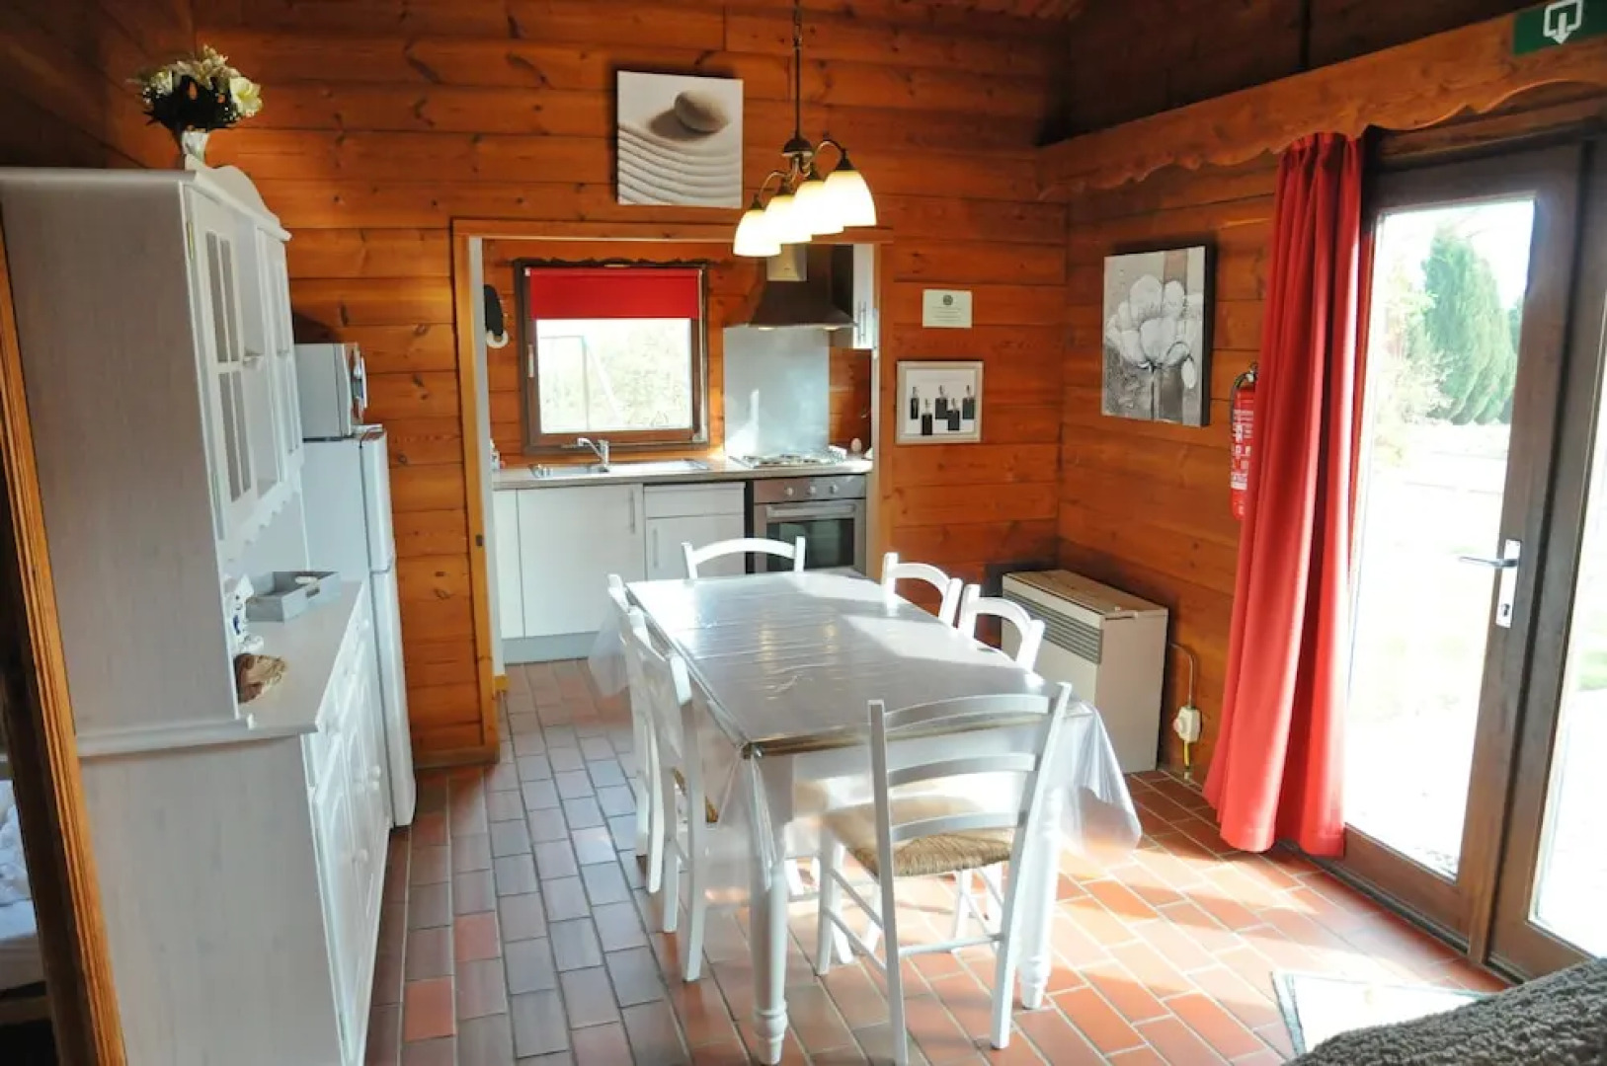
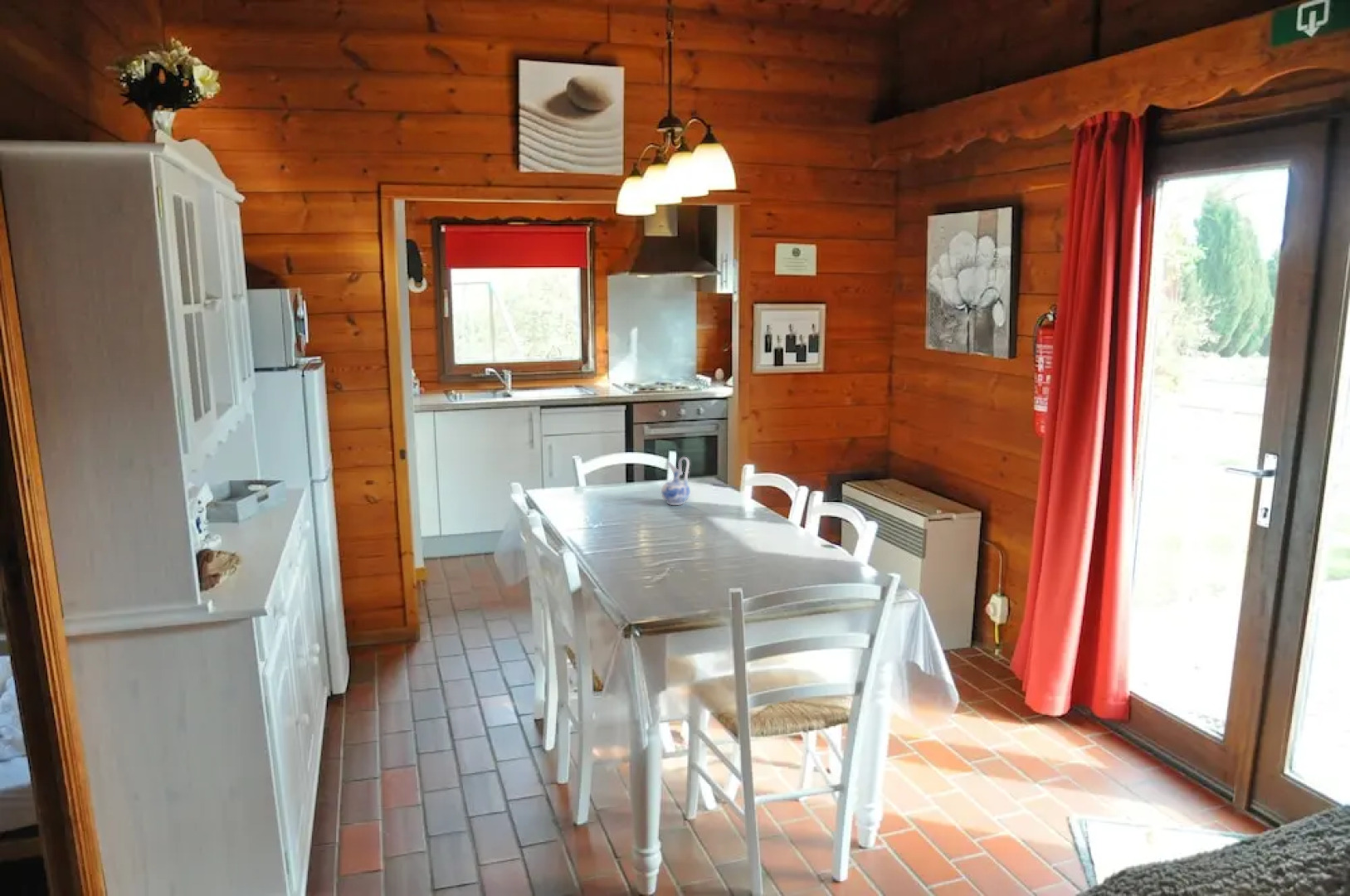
+ ceramic pitcher [660,456,691,506]
